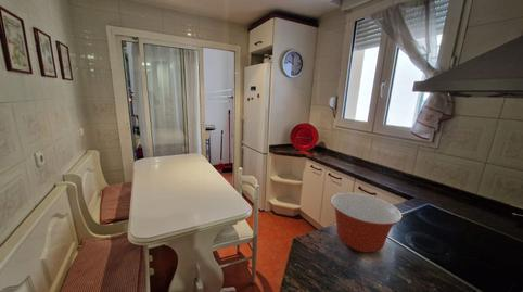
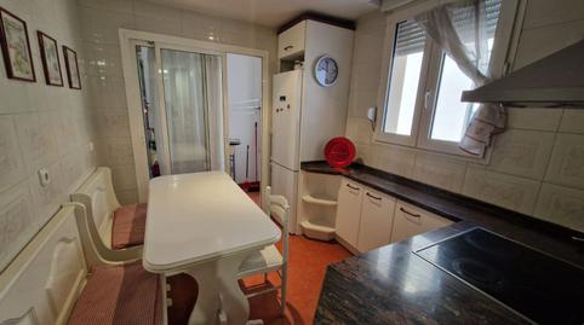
- mixing bowl [330,191,403,253]
